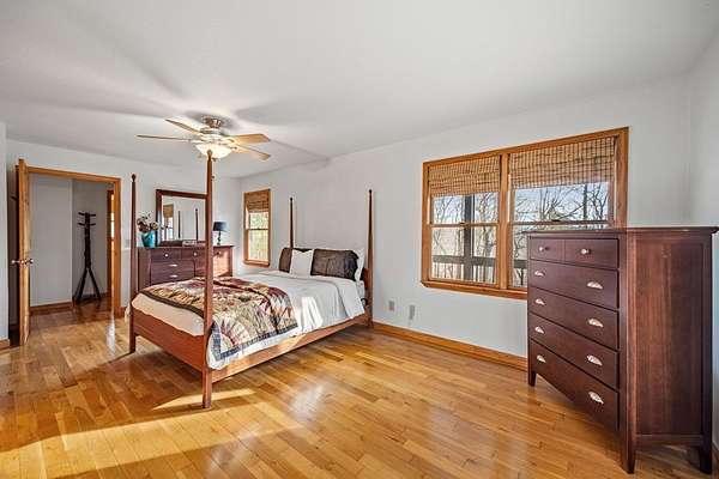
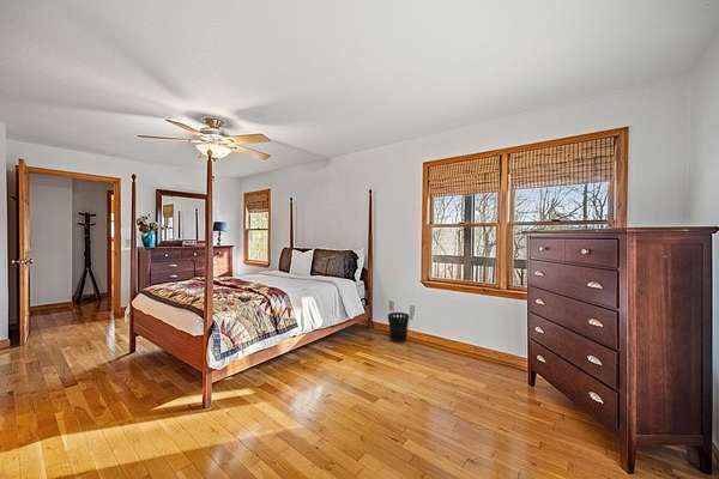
+ wastebasket [387,311,410,344]
